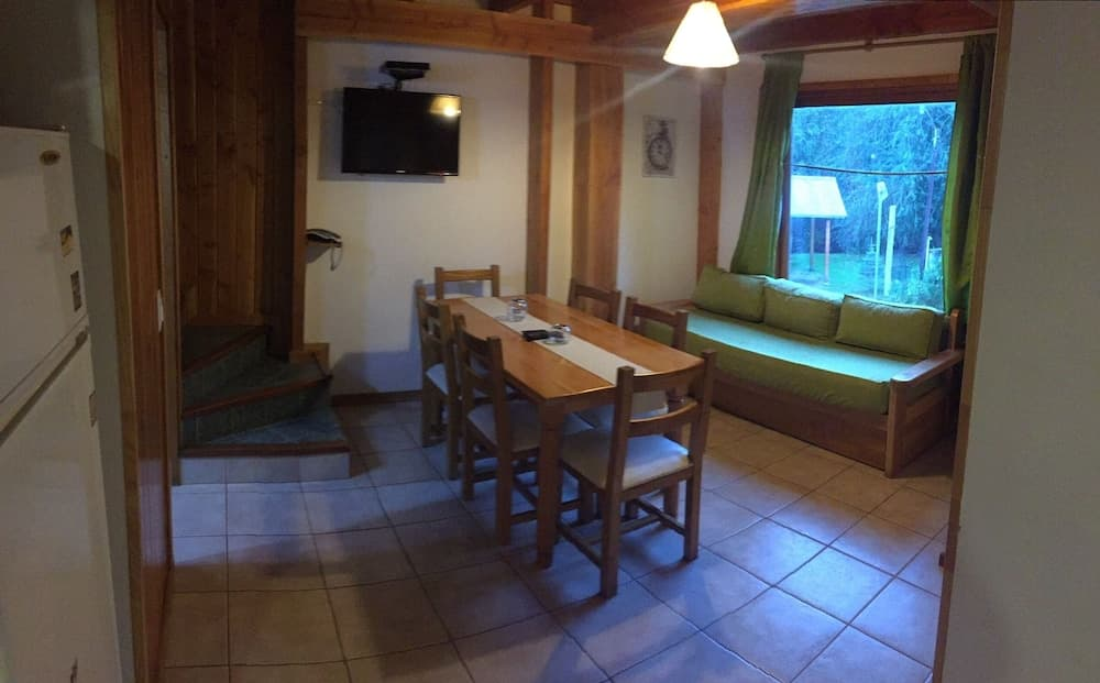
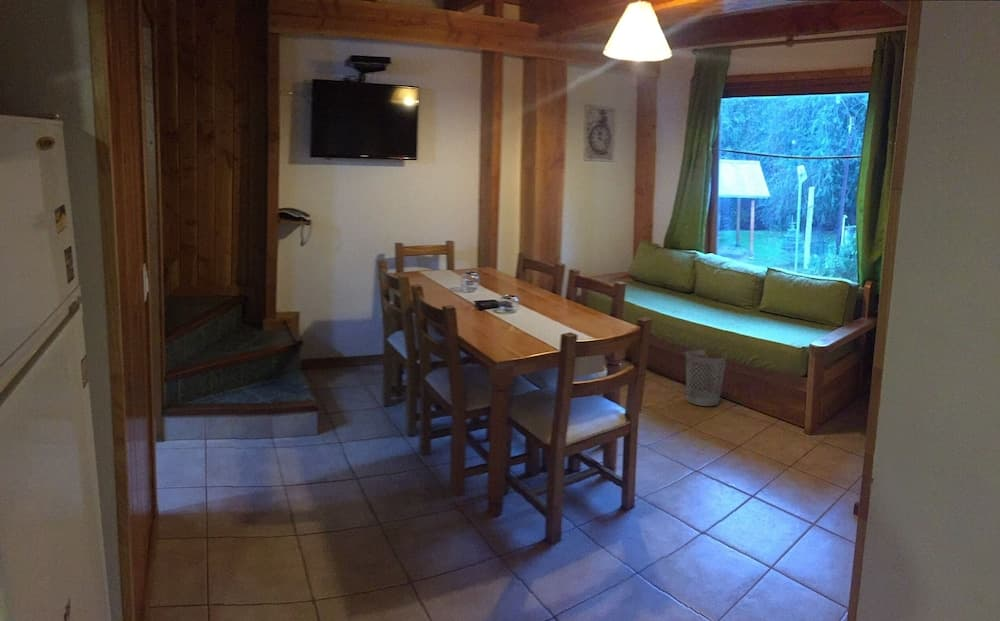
+ wastebasket [685,349,728,407]
